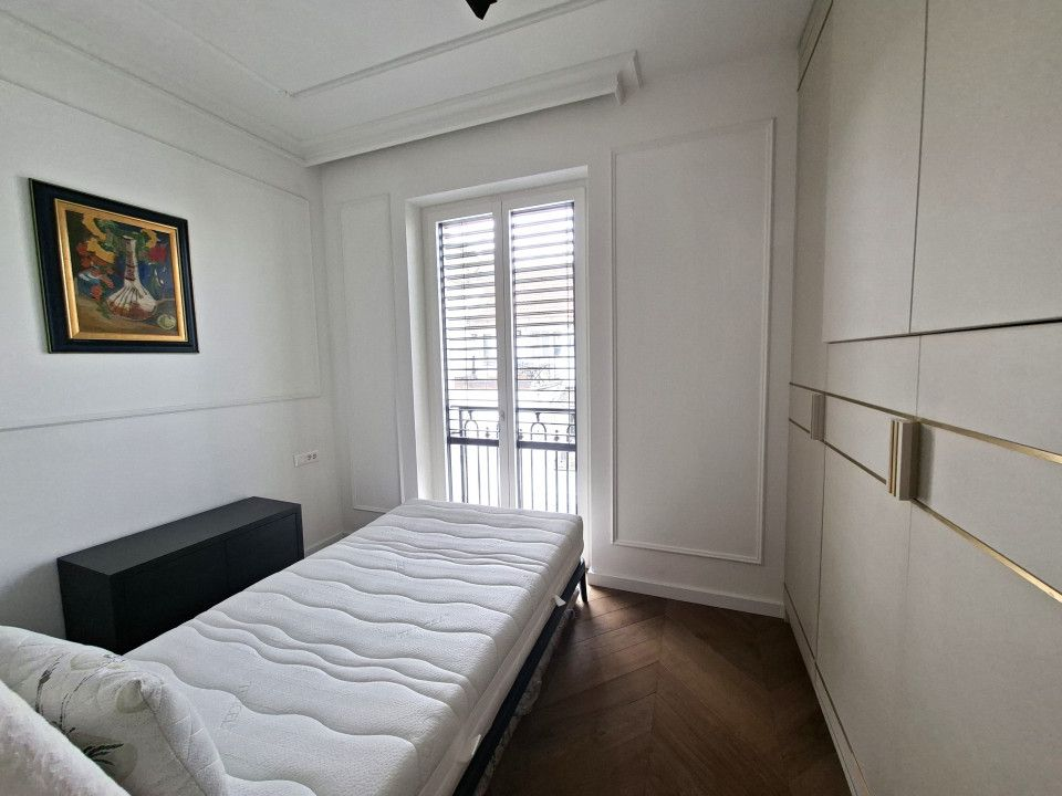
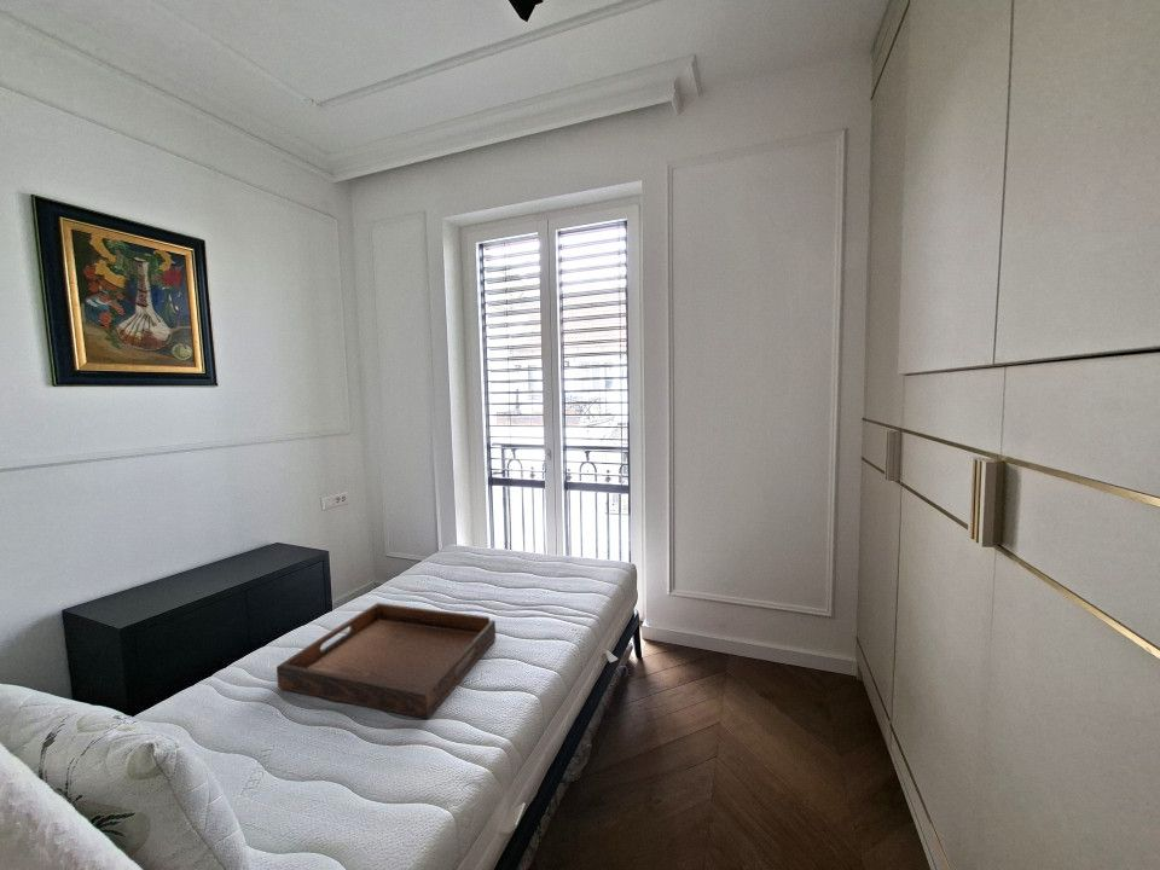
+ serving tray [276,602,497,720]
